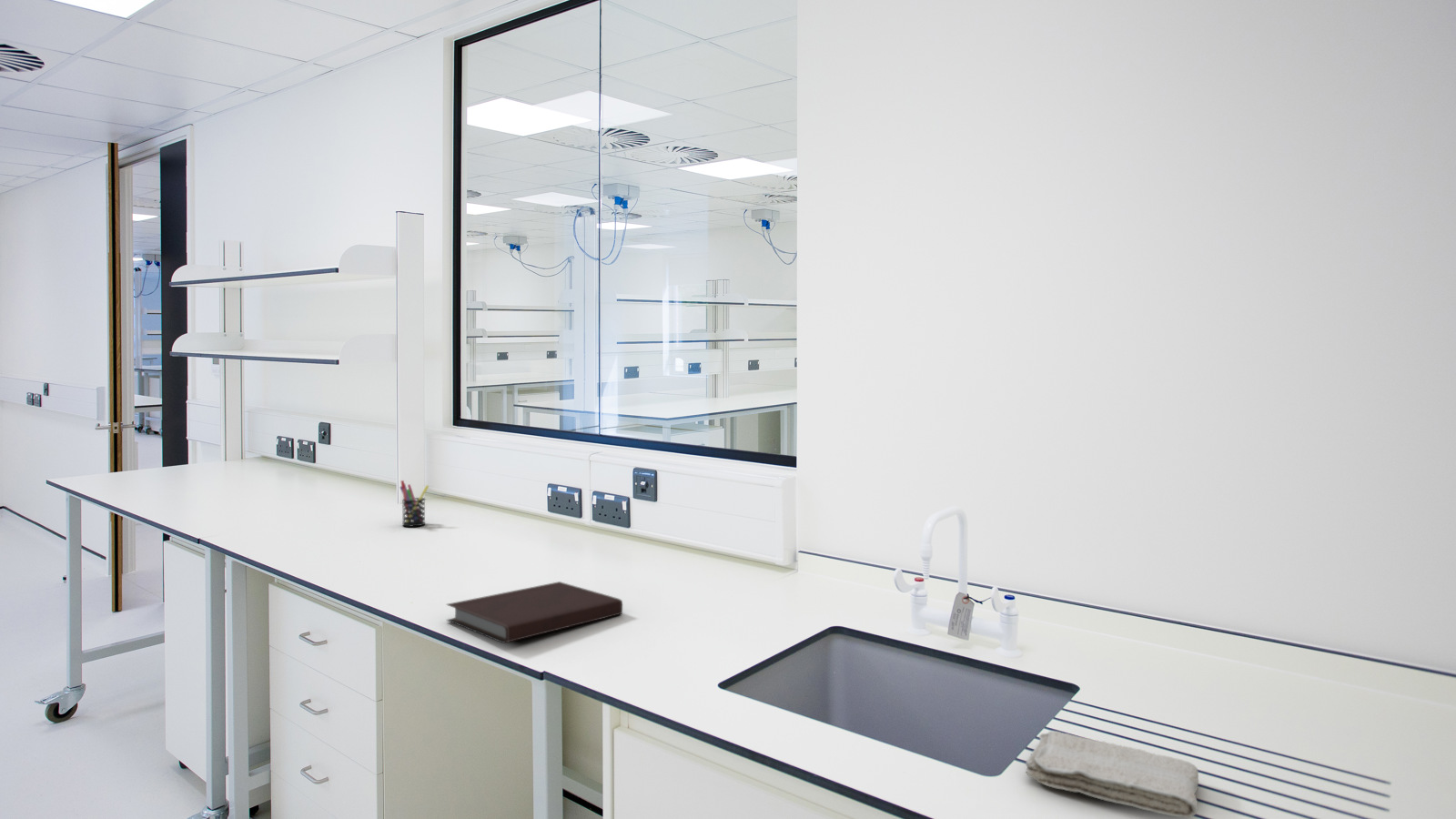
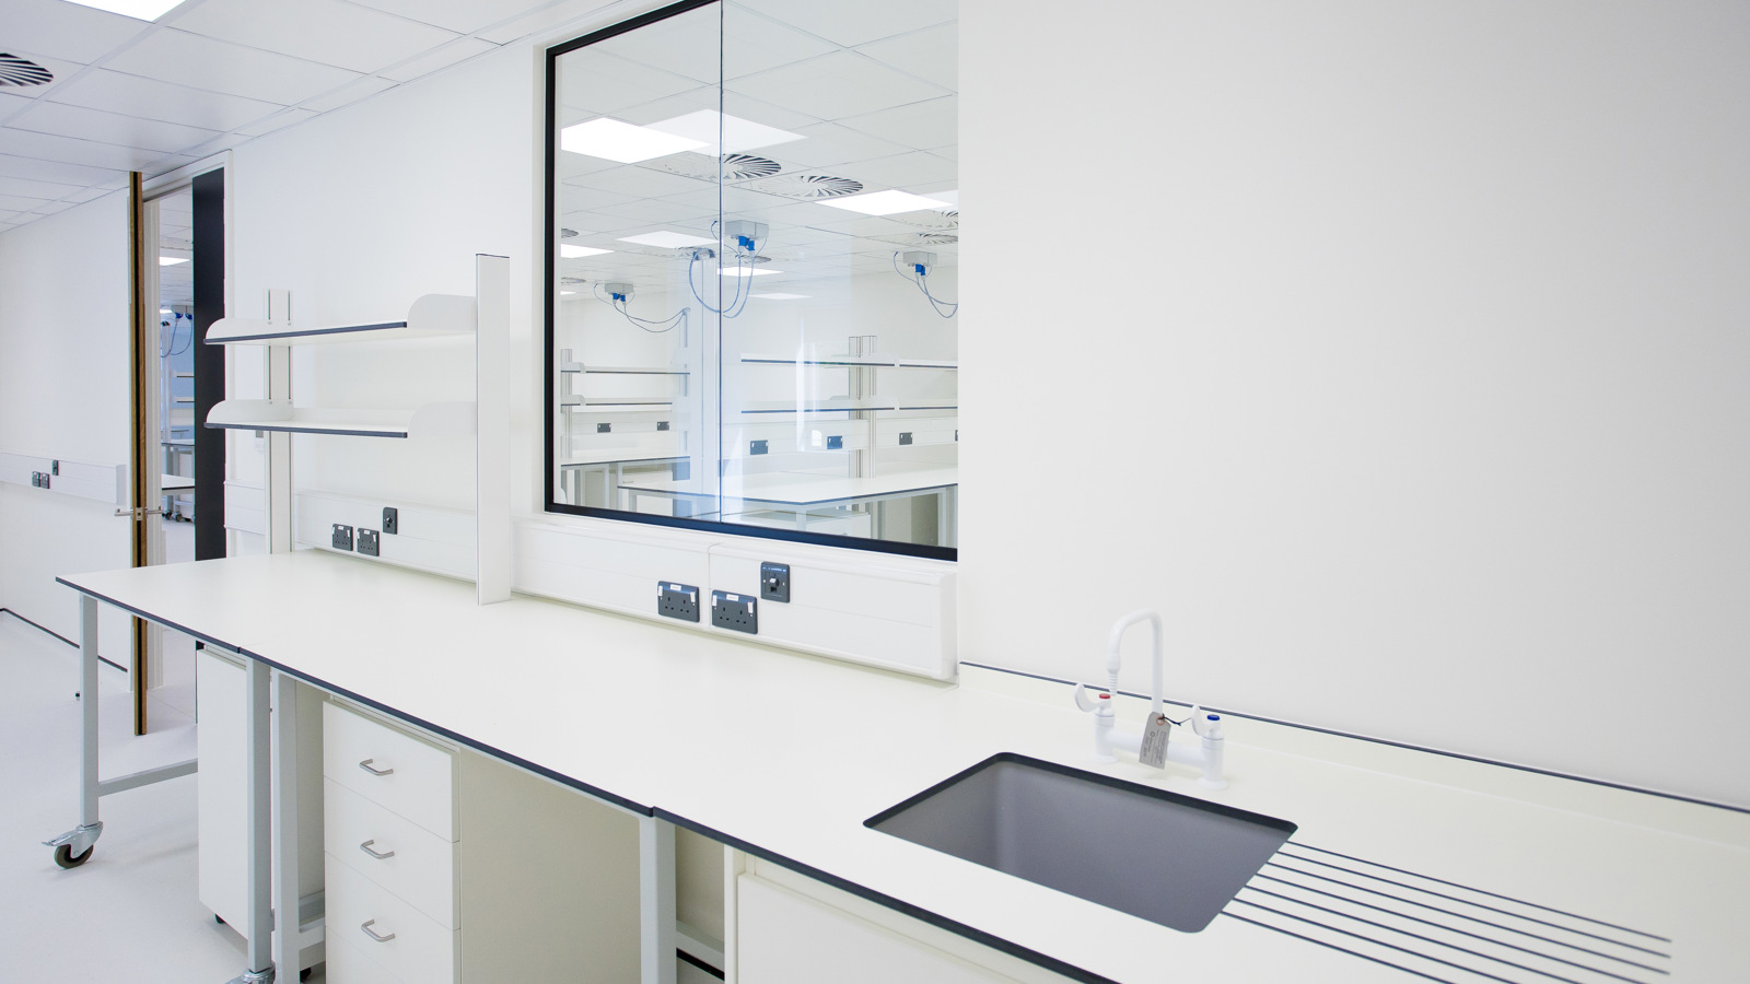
- pen holder [399,480,430,528]
- notebook [445,581,623,644]
- washcloth [1025,730,1199,819]
